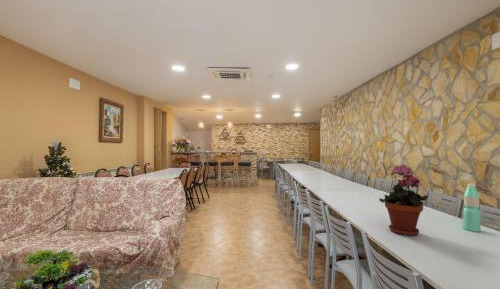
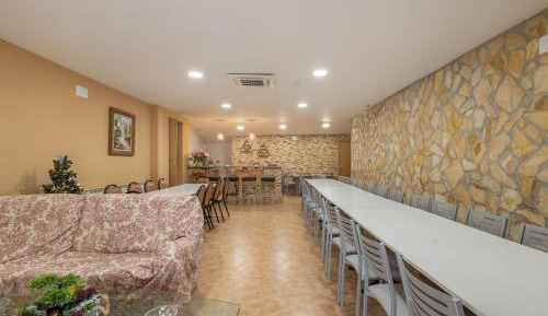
- water bottle [462,183,482,233]
- potted plant [378,164,429,237]
